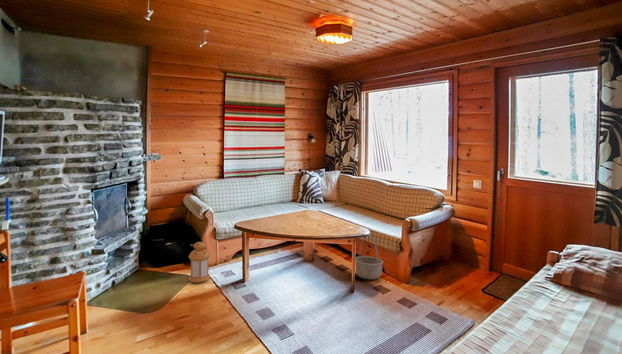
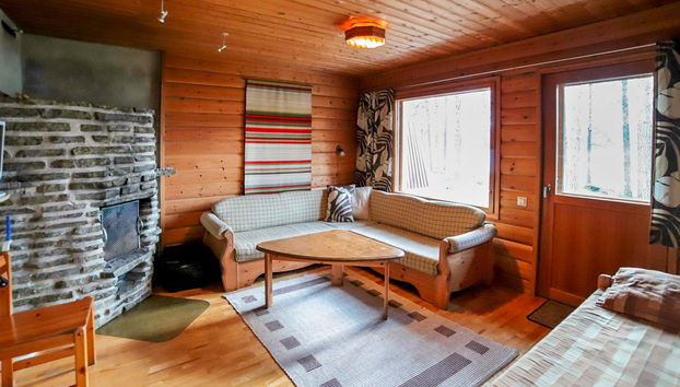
- lantern [187,241,212,284]
- basket [355,234,384,280]
